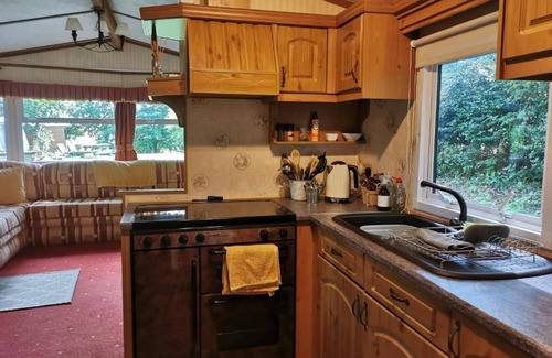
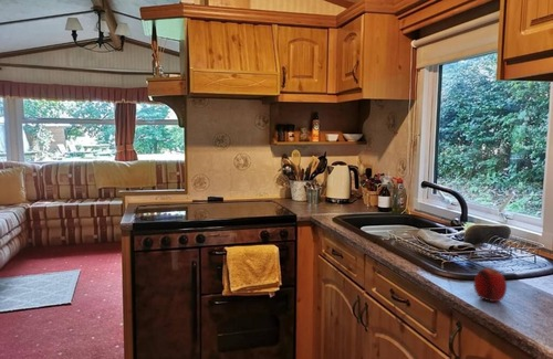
+ fruit [473,267,508,303]
